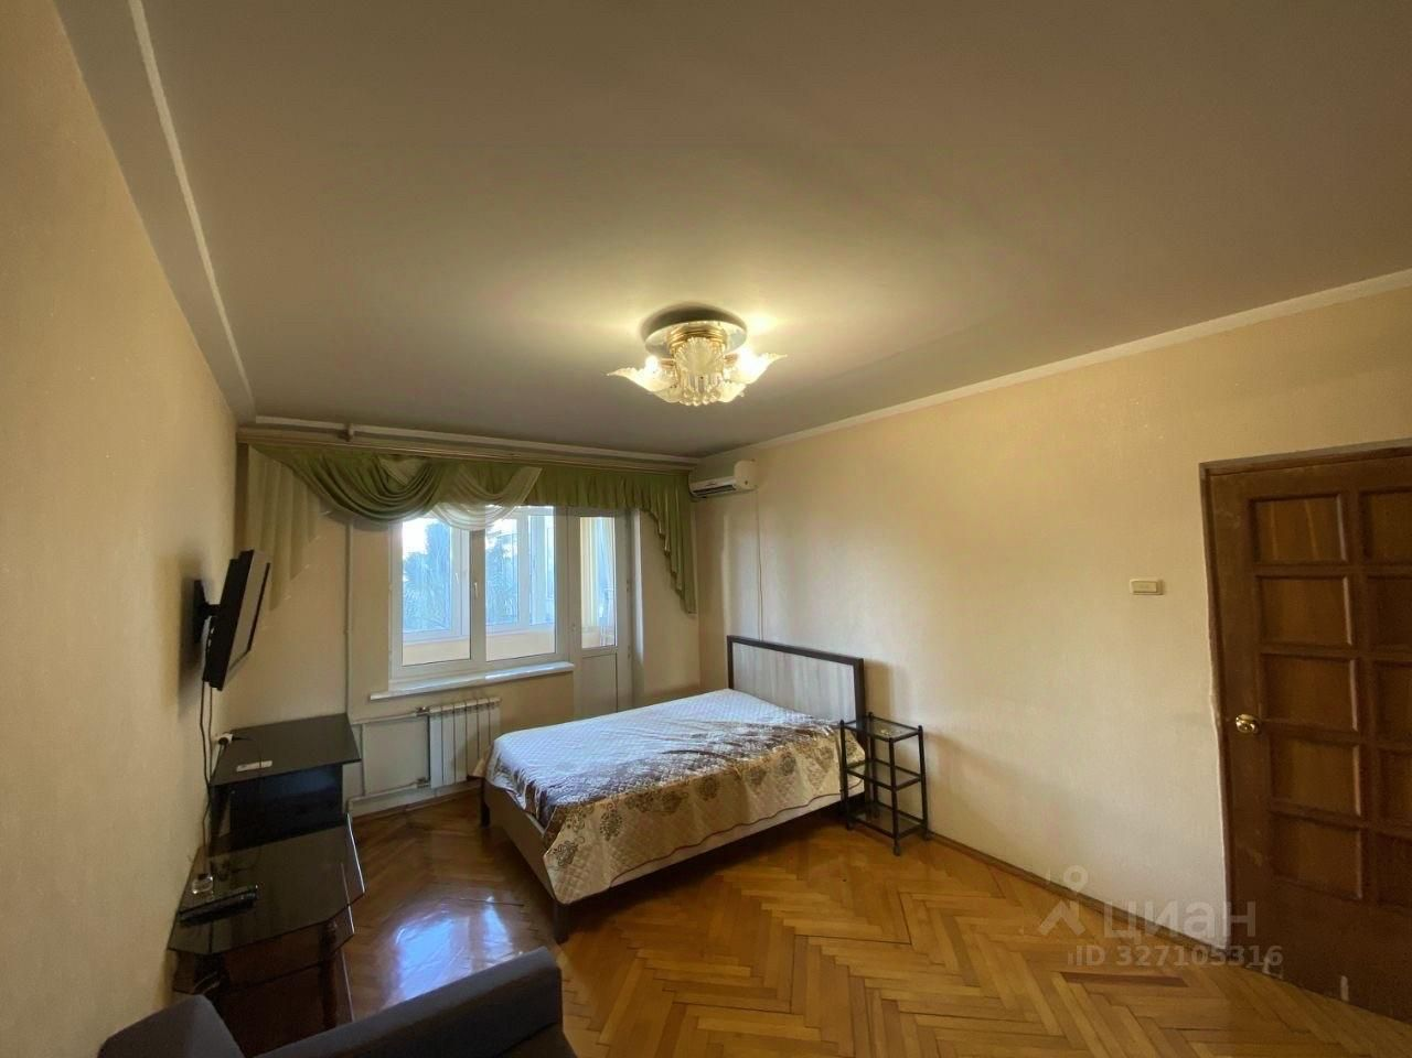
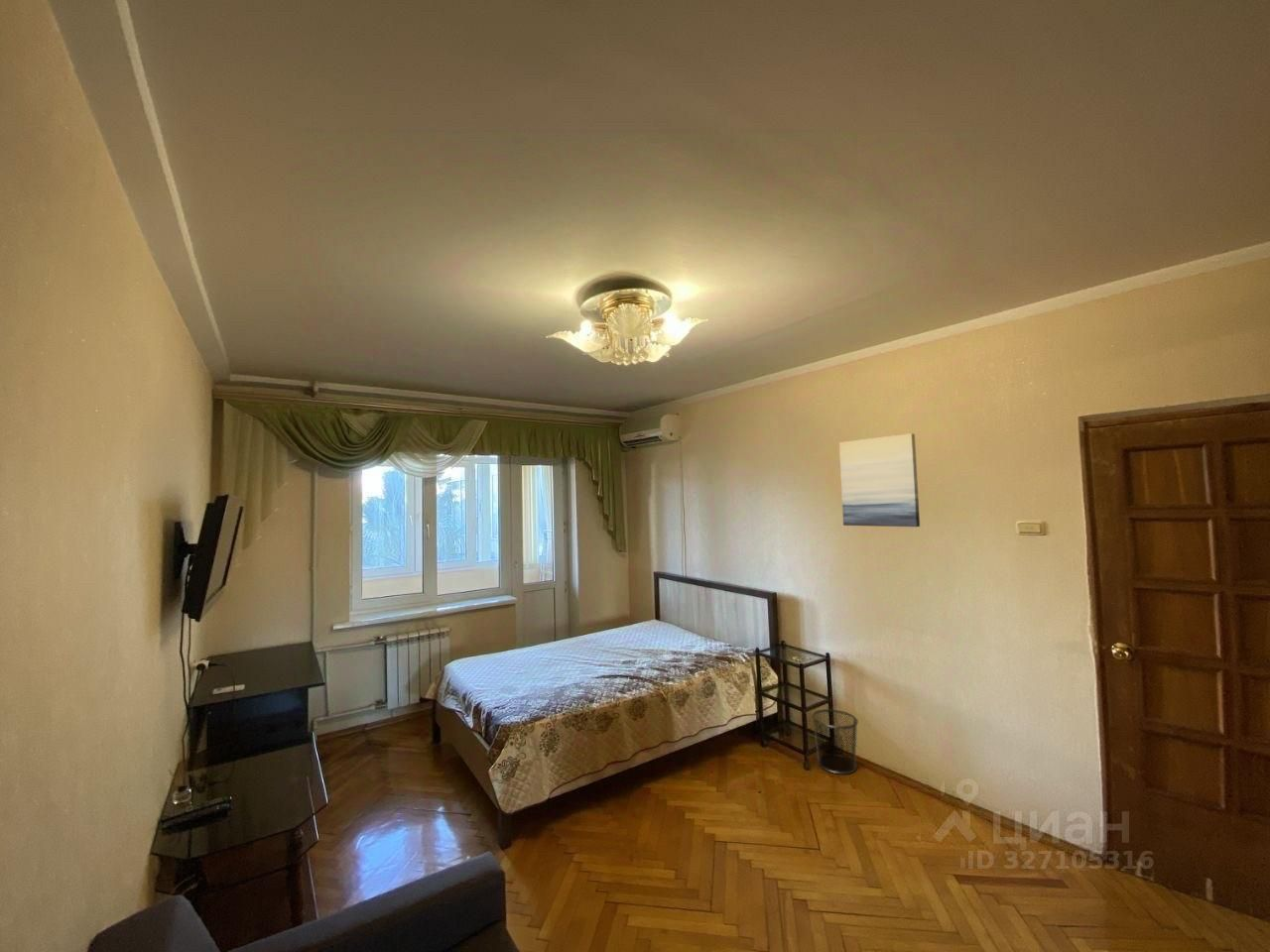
+ waste bin [811,708,859,775]
+ wall art [838,432,921,528]
